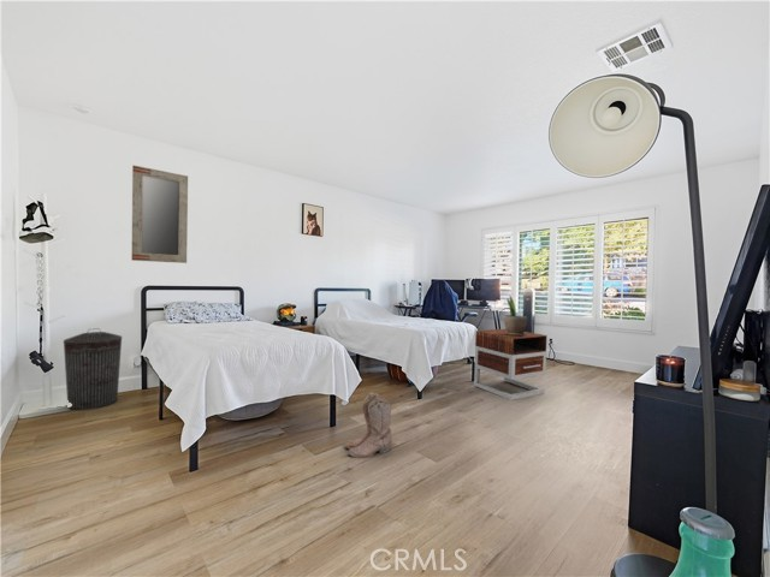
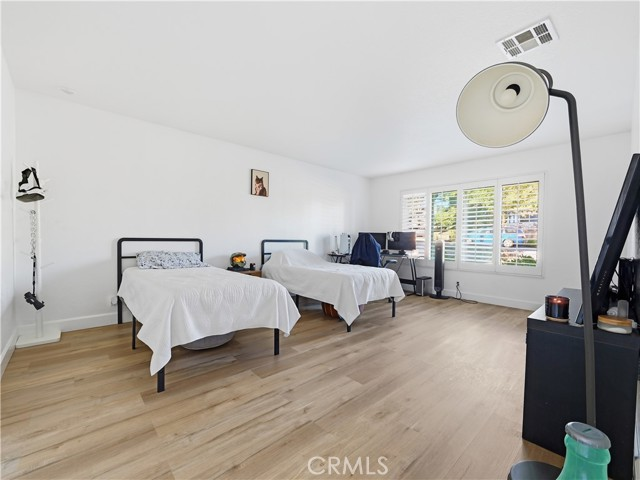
- nightstand [473,328,549,401]
- trash can [63,327,123,411]
- home mirror [130,165,189,264]
- potted plant [503,296,528,335]
- boots [343,391,393,459]
